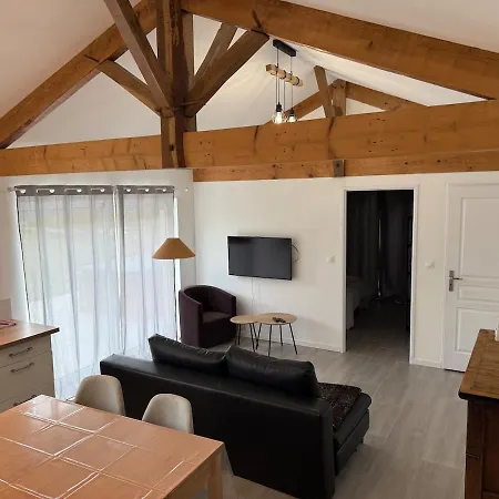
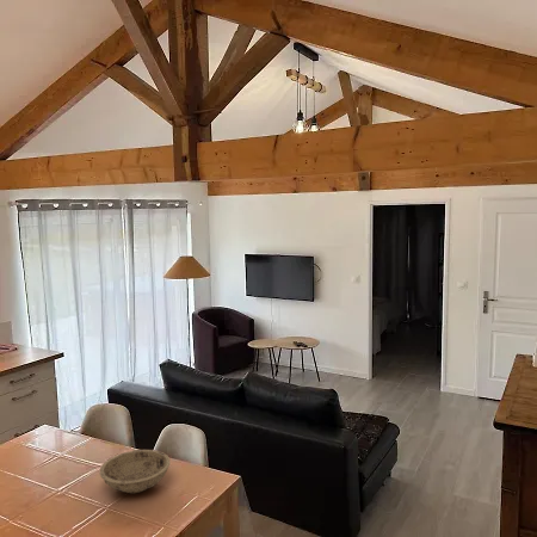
+ bowl [99,449,171,494]
